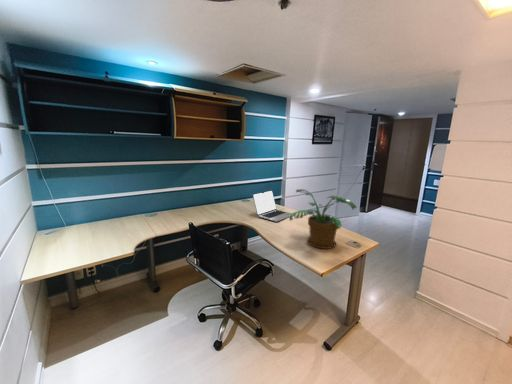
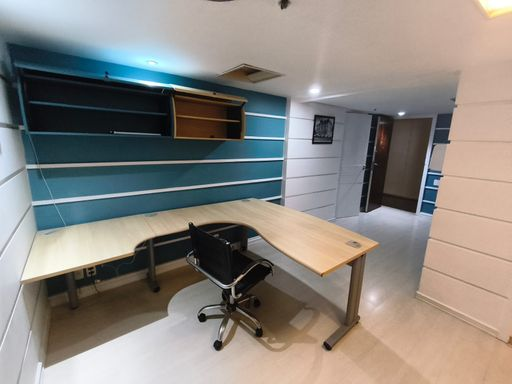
- potted plant [288,188,358,250]
- laptop [252,190,293,223]
